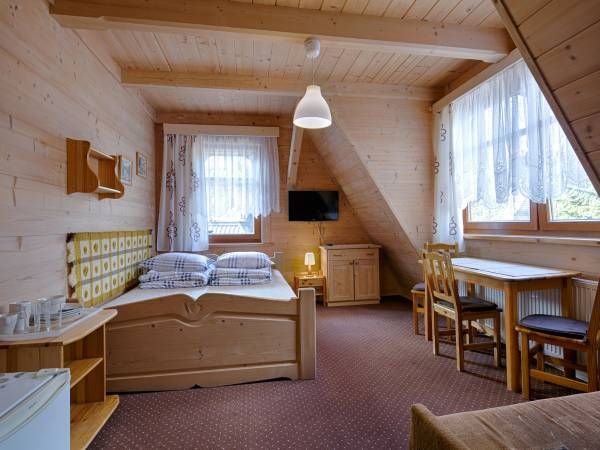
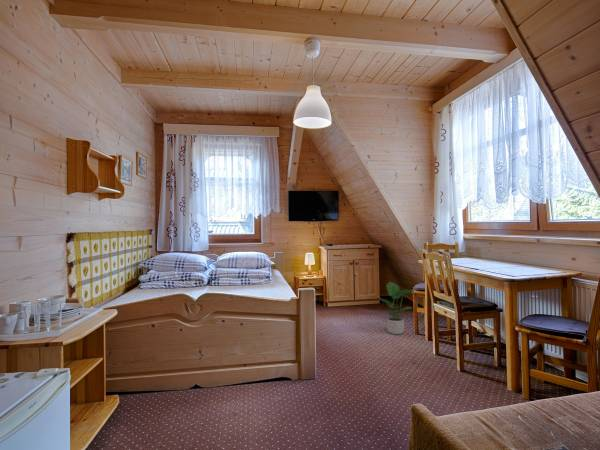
+ potted plant [377,281,414,335]
